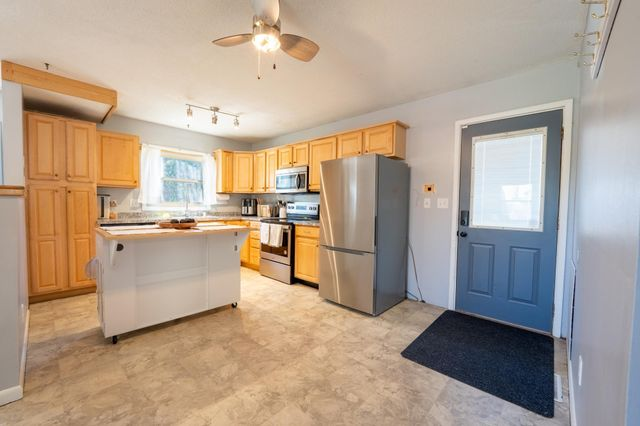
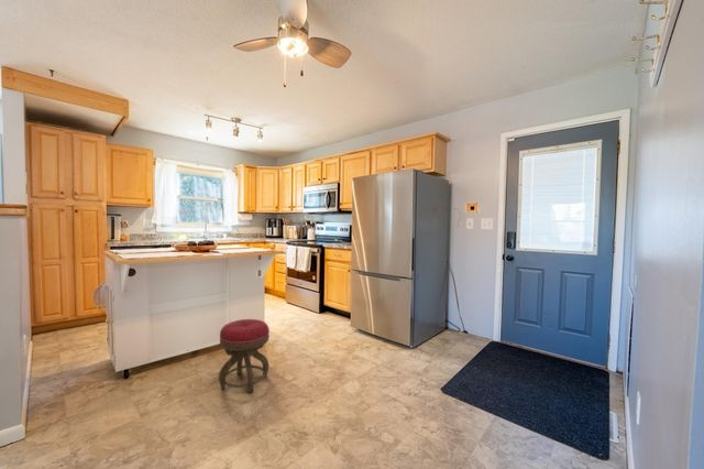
+ stool [218,318,271,394]
